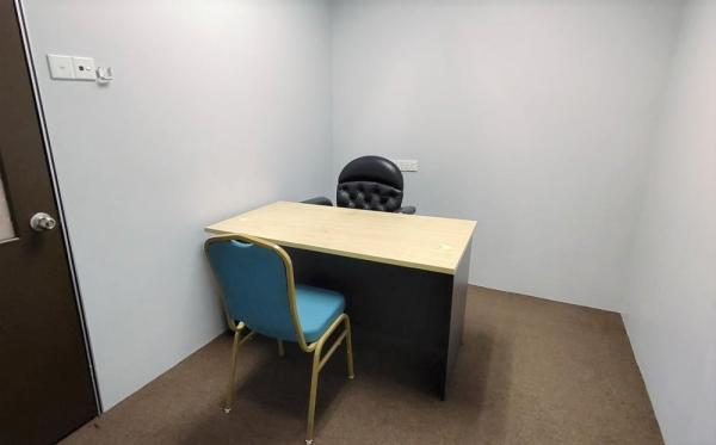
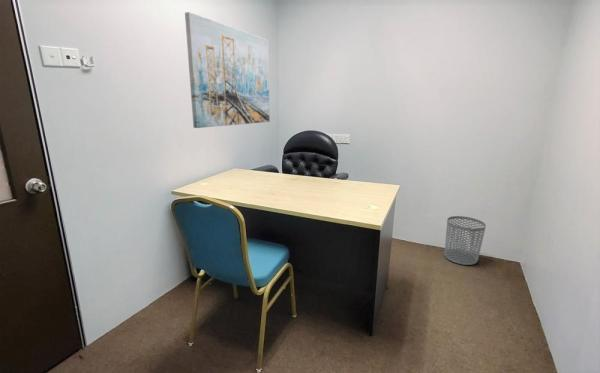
+ waste bin [444,215,487,266]
+ wall art [184,11,271,129]
